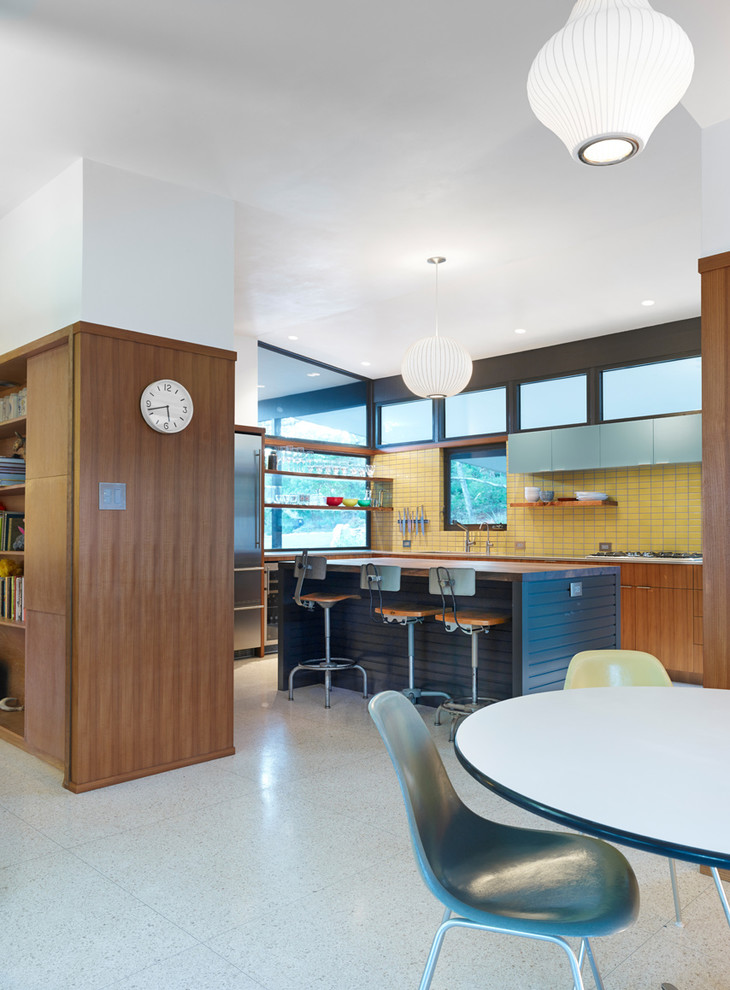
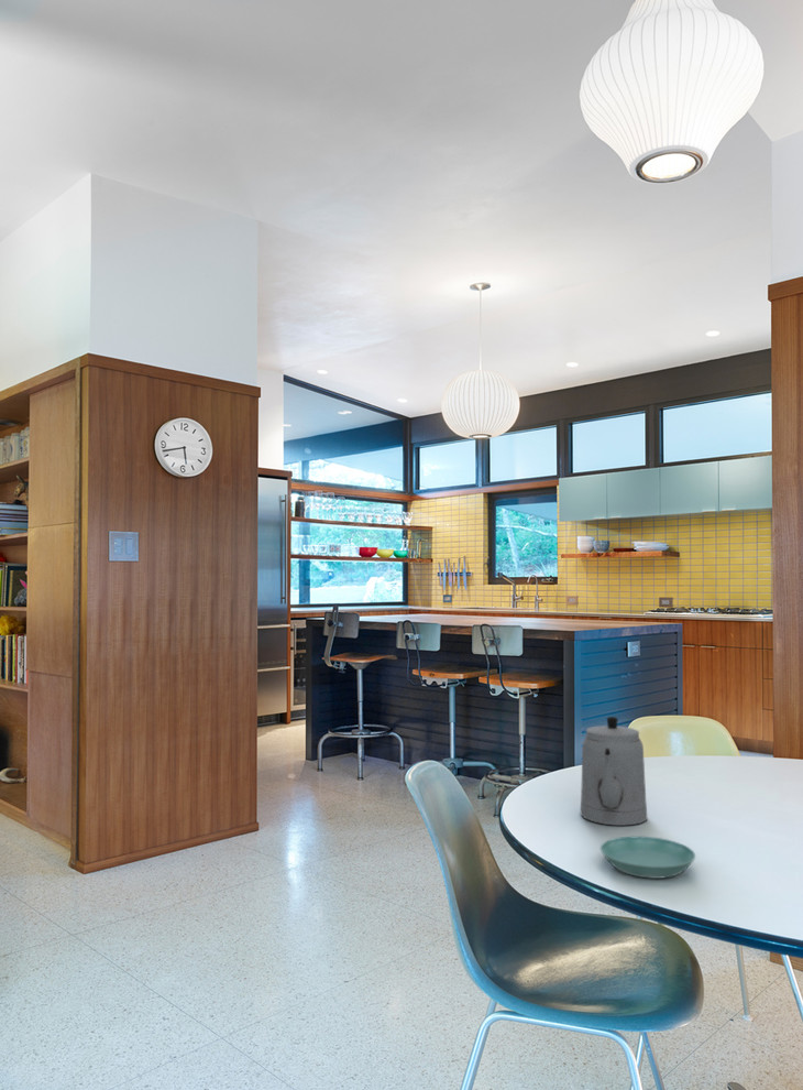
+ saucer [600,835,696,880]
+ teapot [580,716,648,827]
